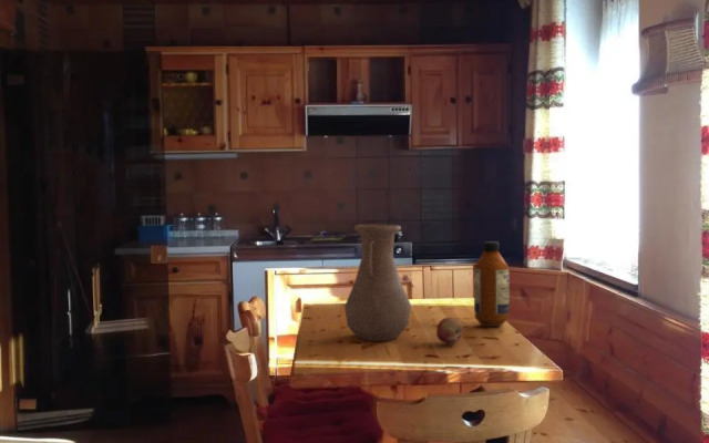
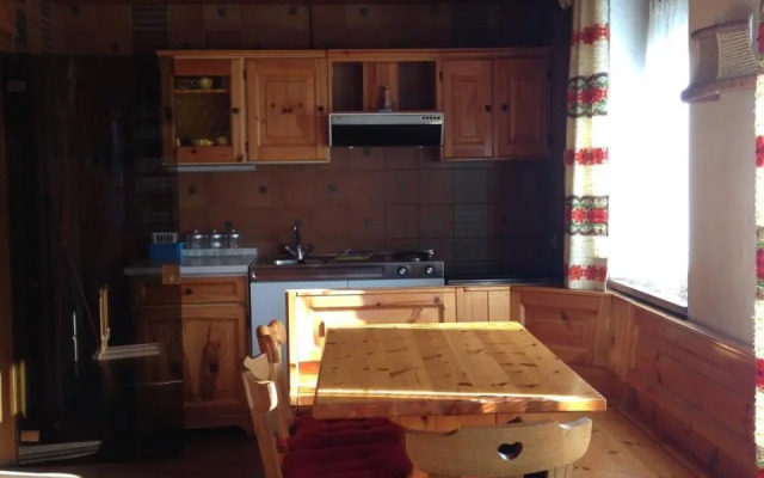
- bottle [473,240,511,327]
- fruit [435,317,464,346]
- vase [343,223,412,342]
